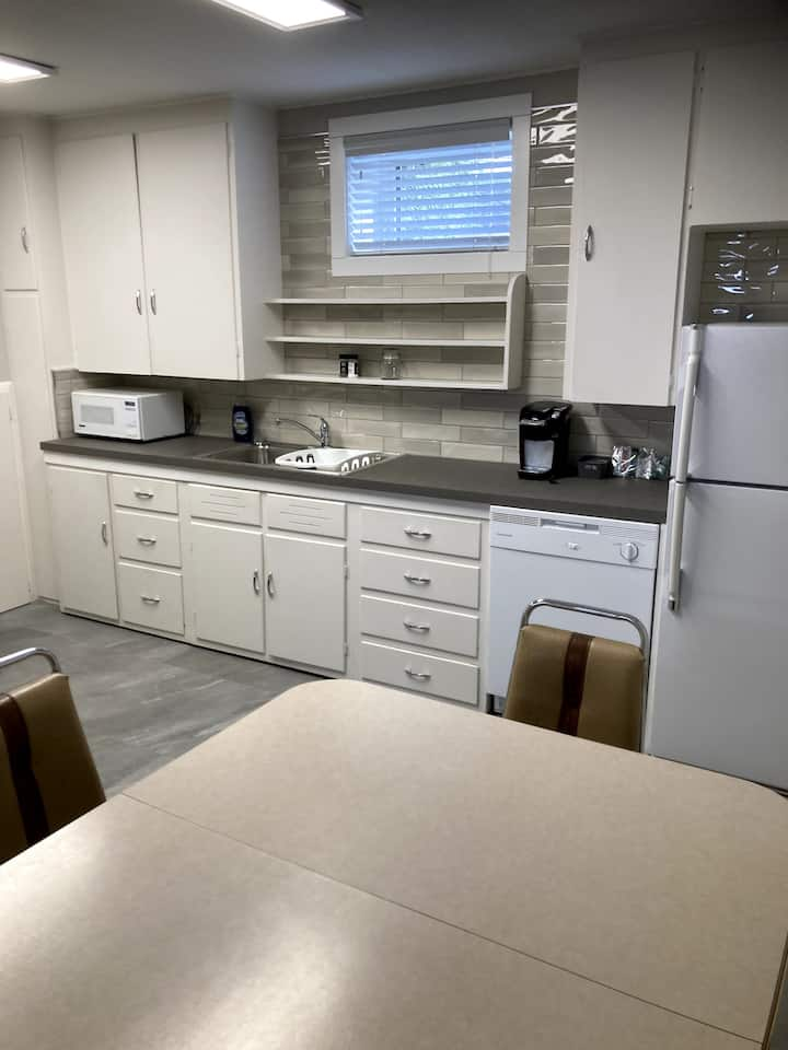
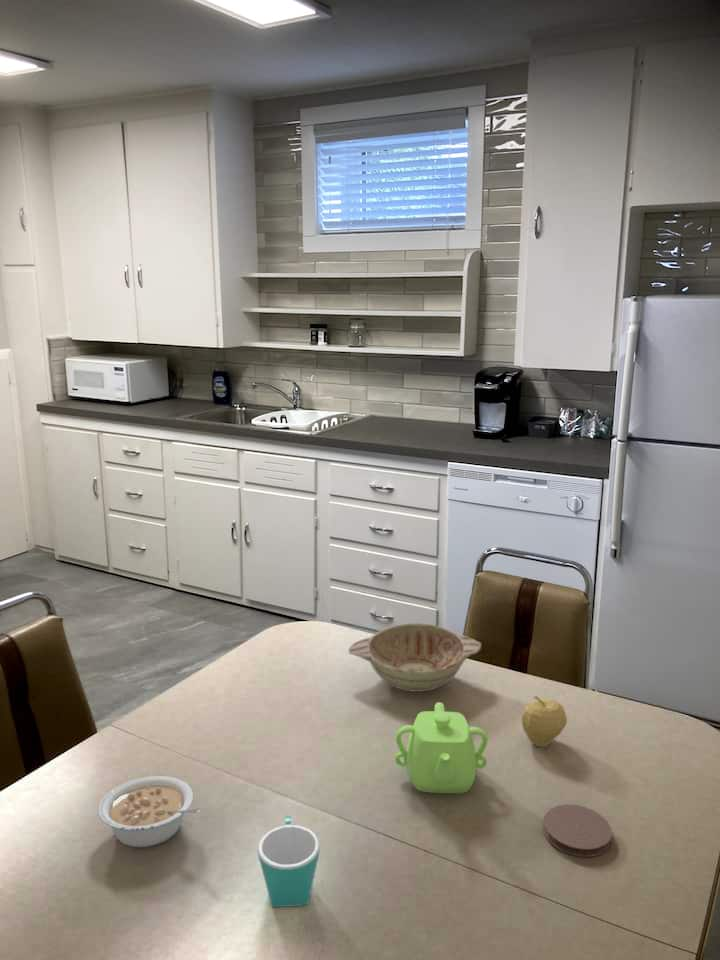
+ coaster [542,803,613,858]
+ legume [98,775,202,848]
+ decorative bowl [347,622,482,693]
+ fruit [521,694,568,748]
+ mug [257,815,321,908]
+ teapot [394,701,489,794]
